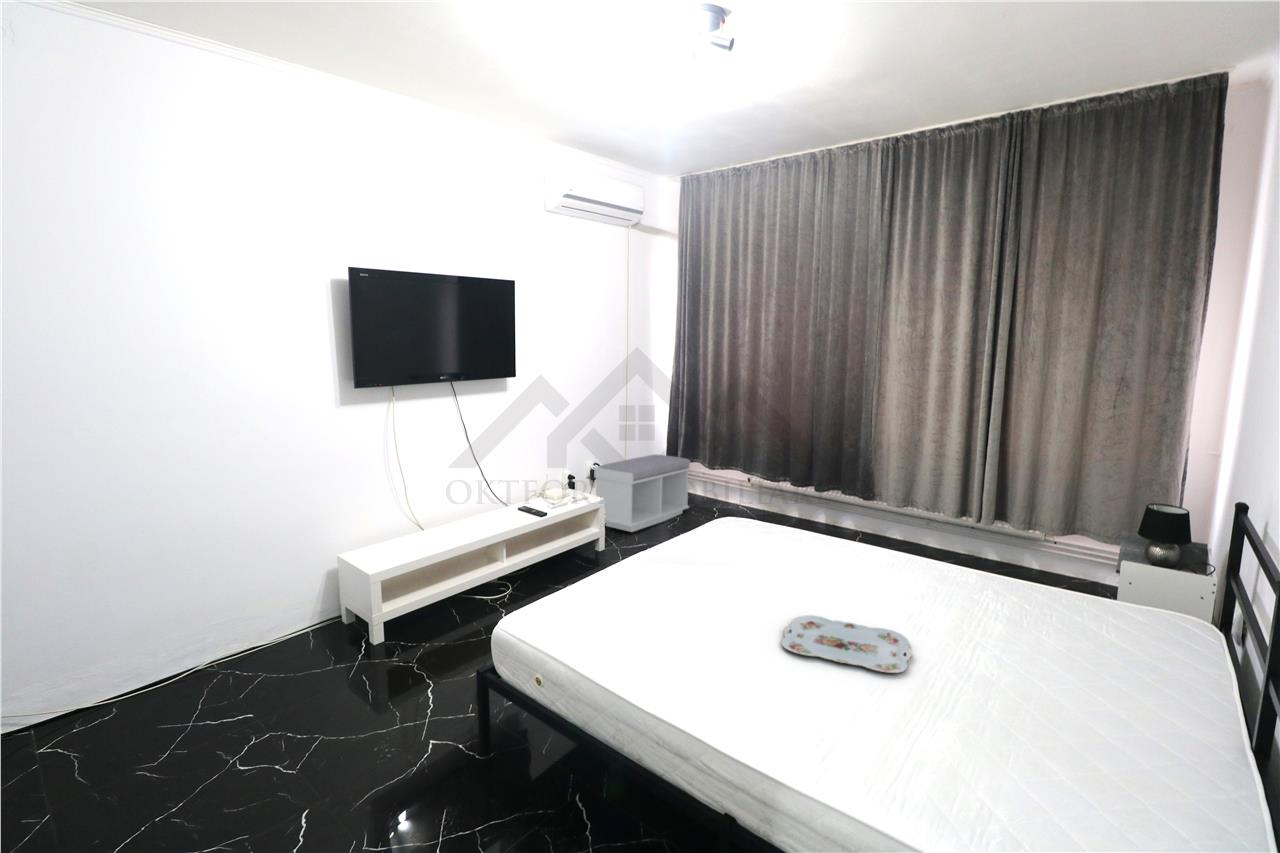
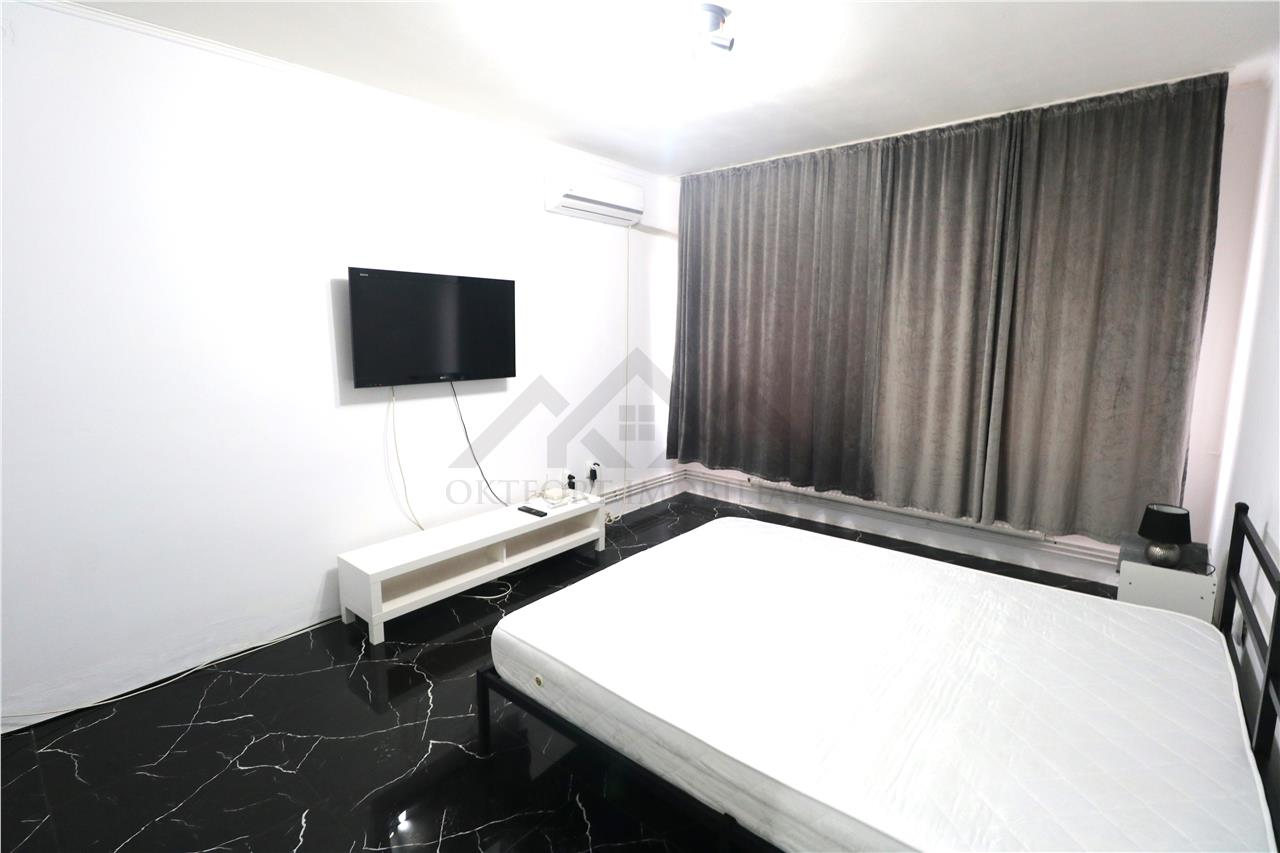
- serving tray [781,614,914,674]
- bench [593,453,691,533]
